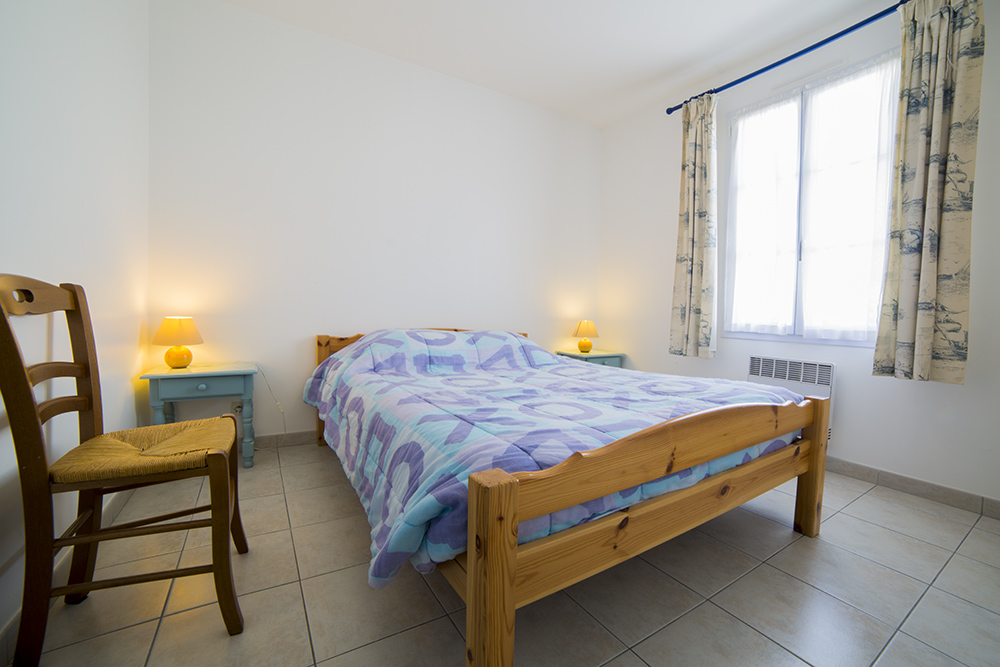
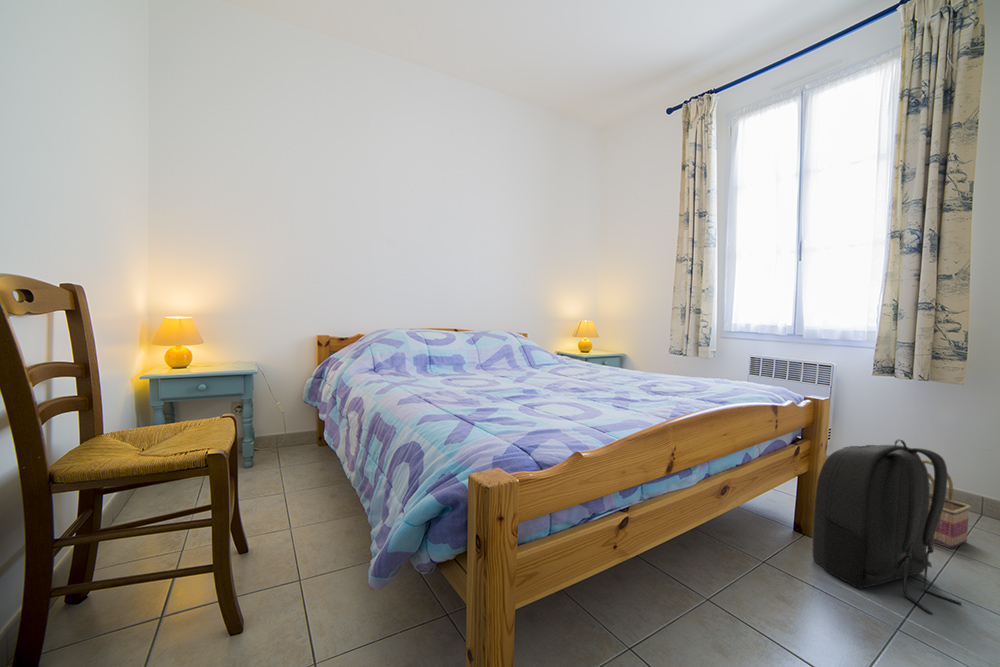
+ basket [922,459,972,549]
+ backpack [811,438,962,615]
